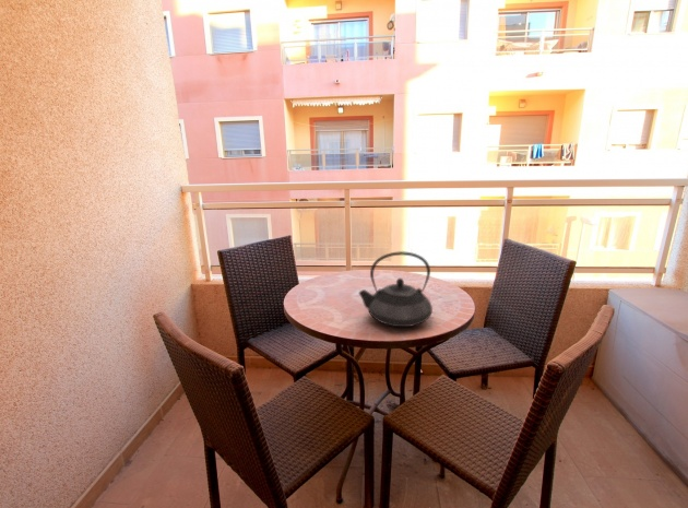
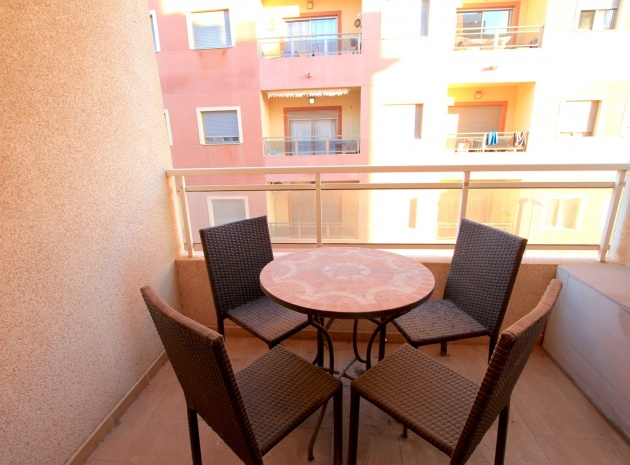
- teapot [358,250,434,328]
